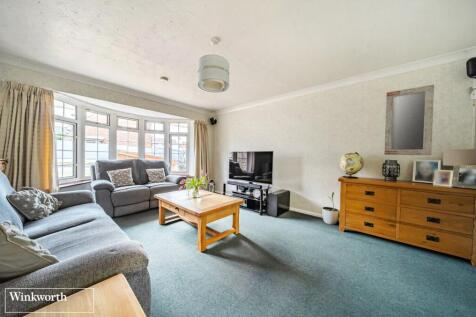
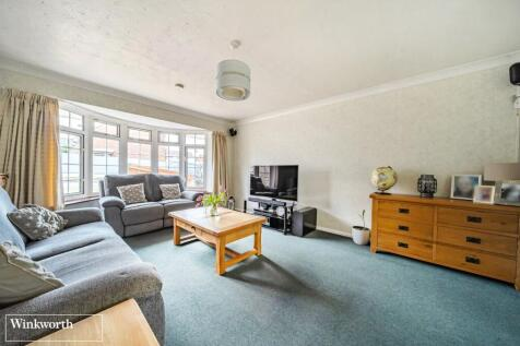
- home mirror [384,84,435,156]
